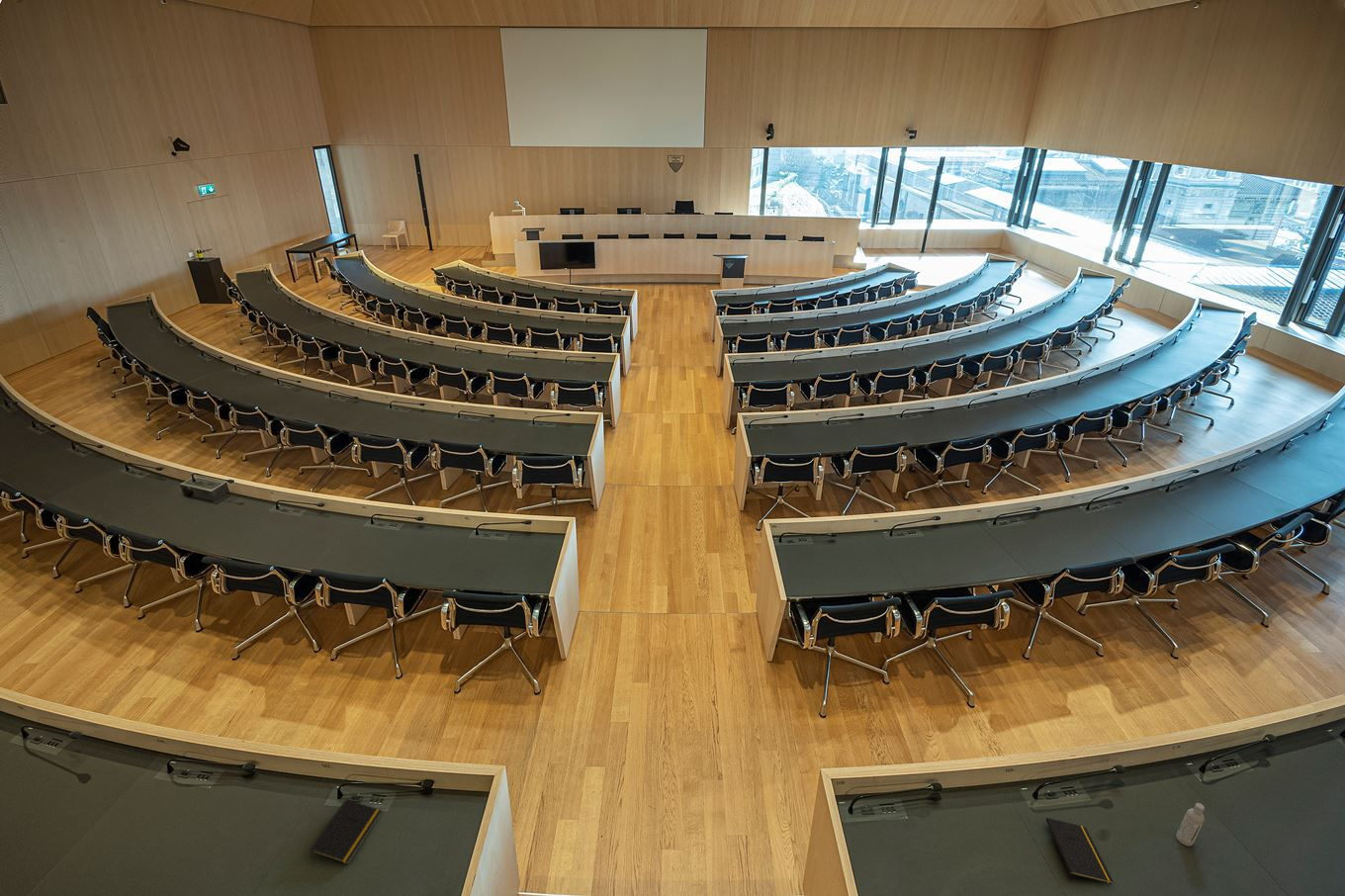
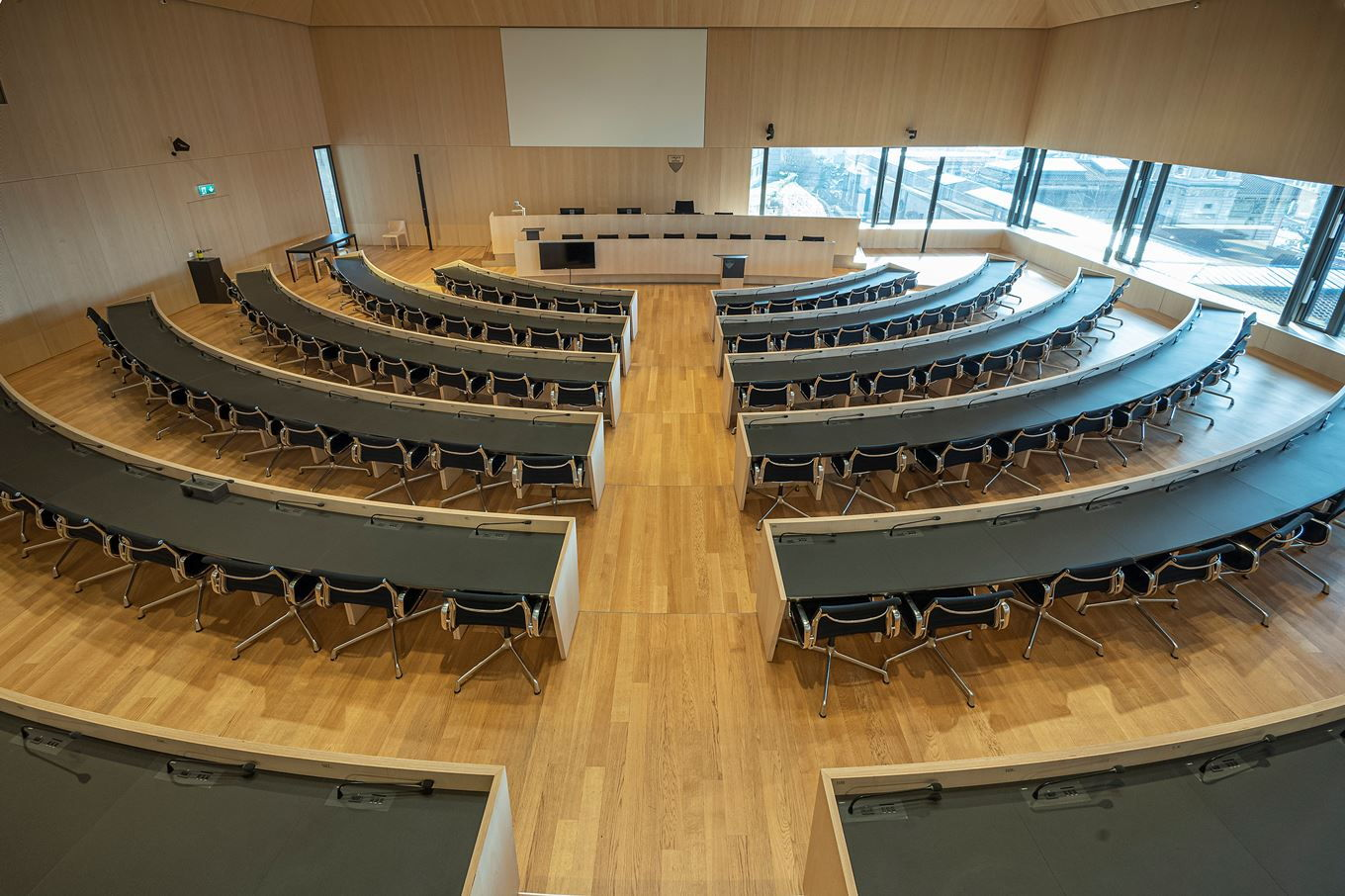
- bottle [1175,802,1206,848]
- notepad [1045,817,1115,885]
- notepad [309,798,383,865]
